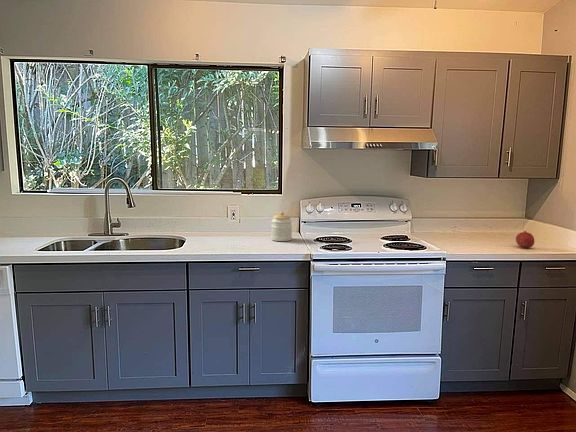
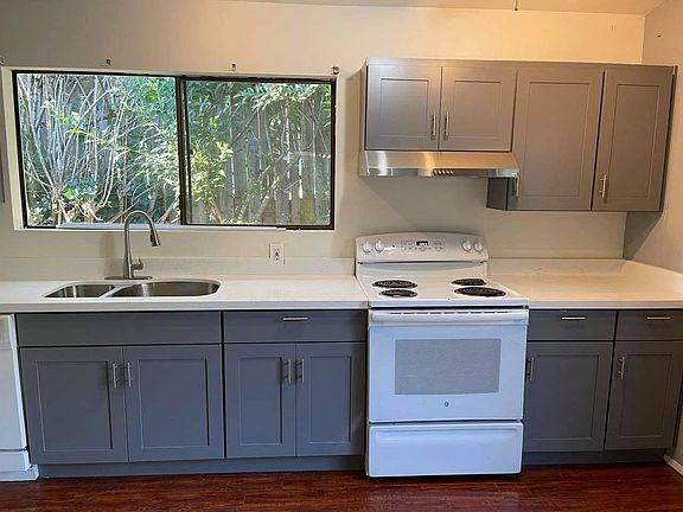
- fruit [515,230,535,249]
- jar [270,210,293,242]
